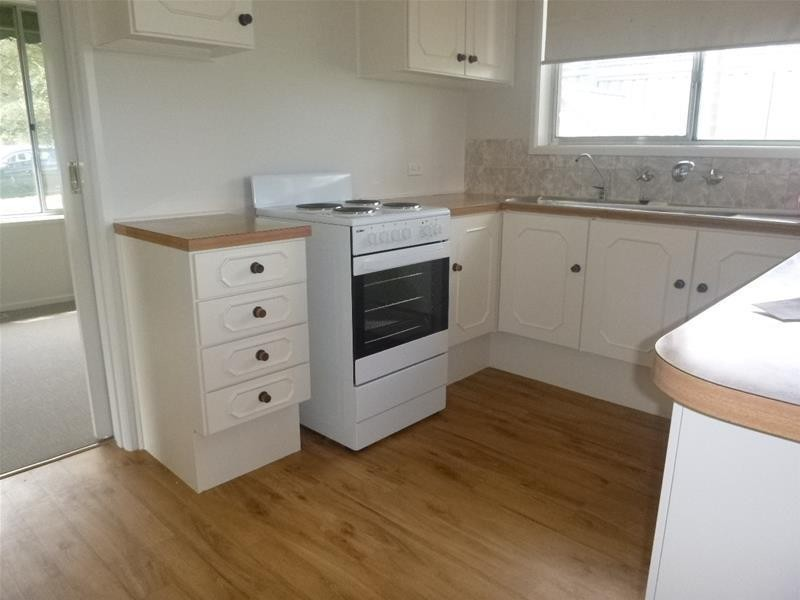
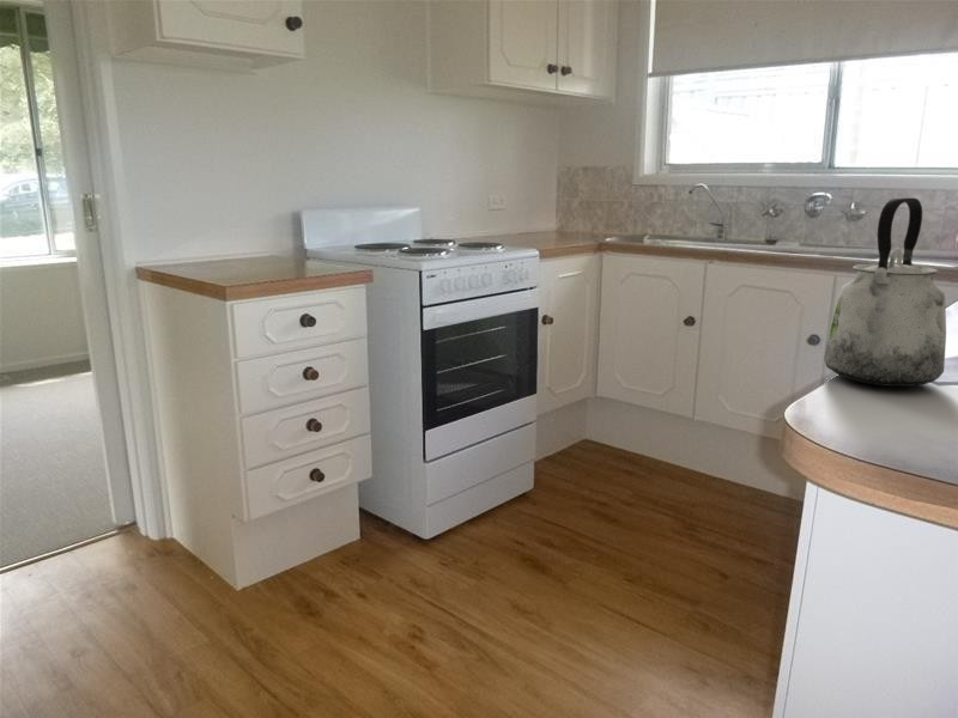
+ kettle [823,196,947,388]
